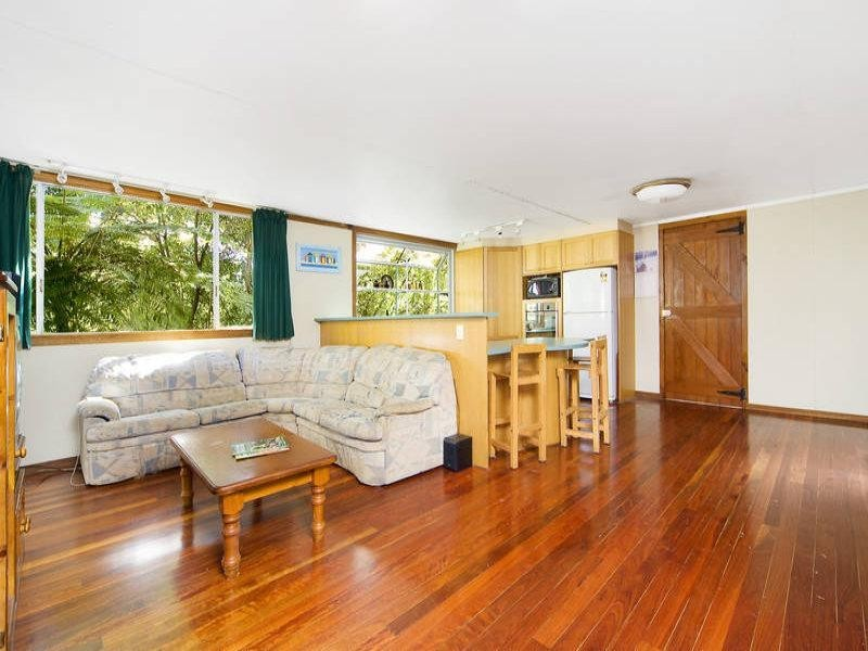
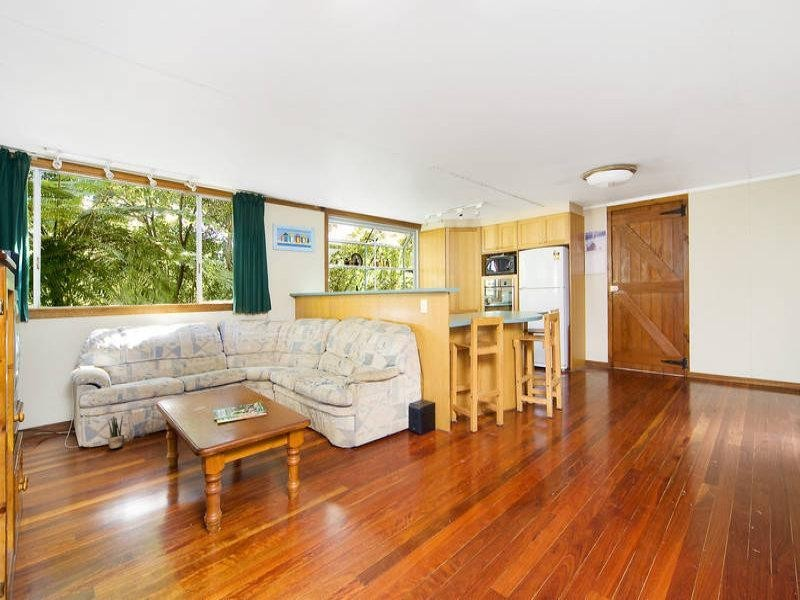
+ potted plant [107,415,125,450]
